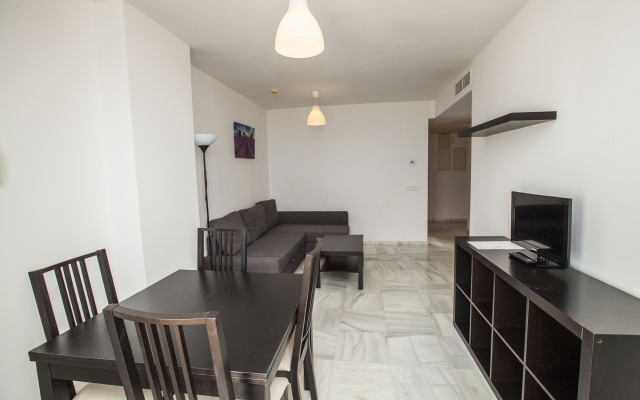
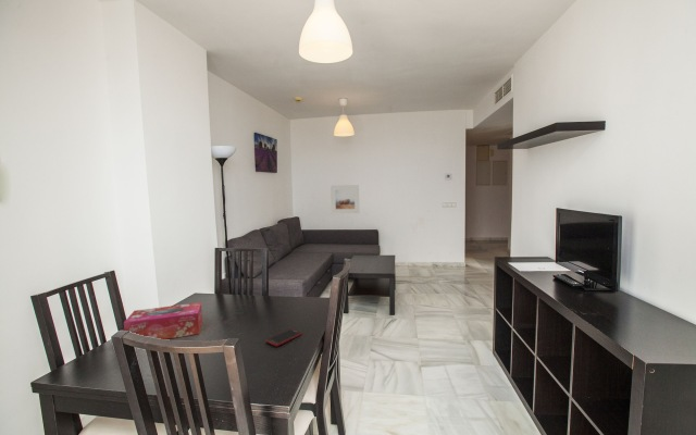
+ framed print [330,184,360,214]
+ cell phone [265,327,302,347]
+ tissue box [123,301,203,340]
